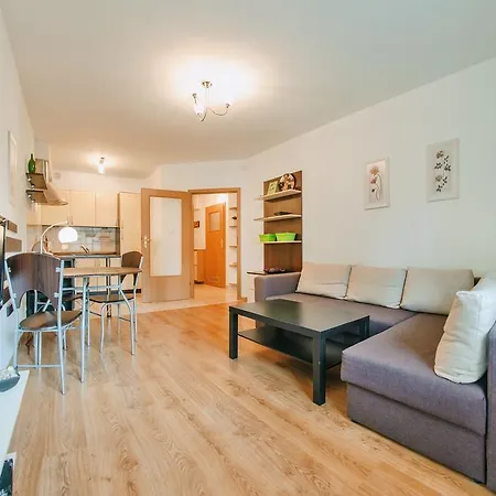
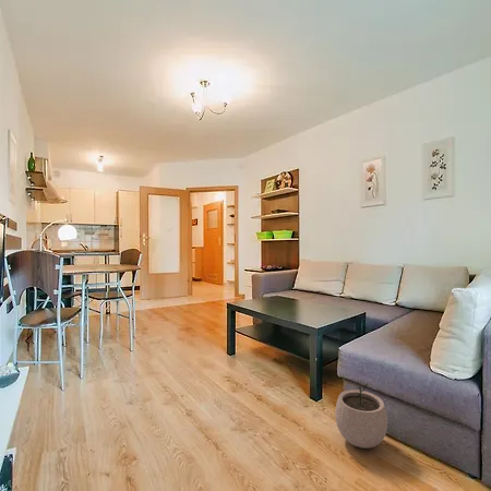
+ plant pot [334,380,388,450]
